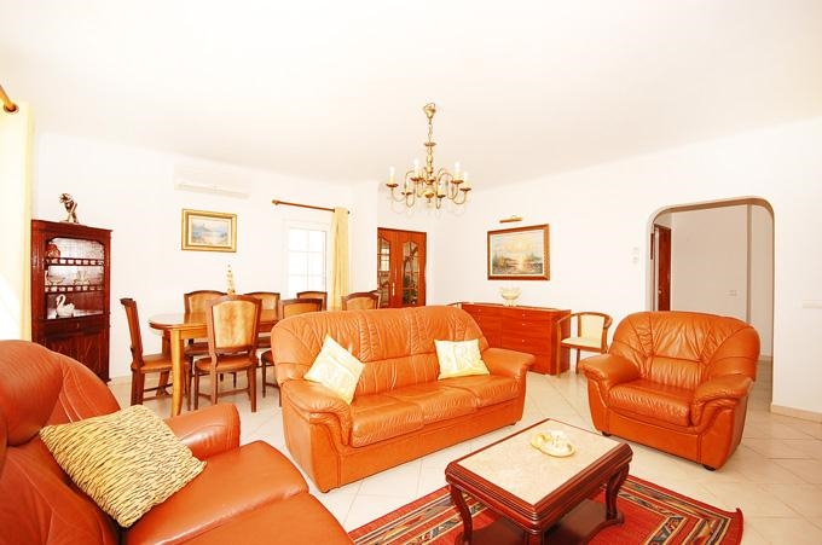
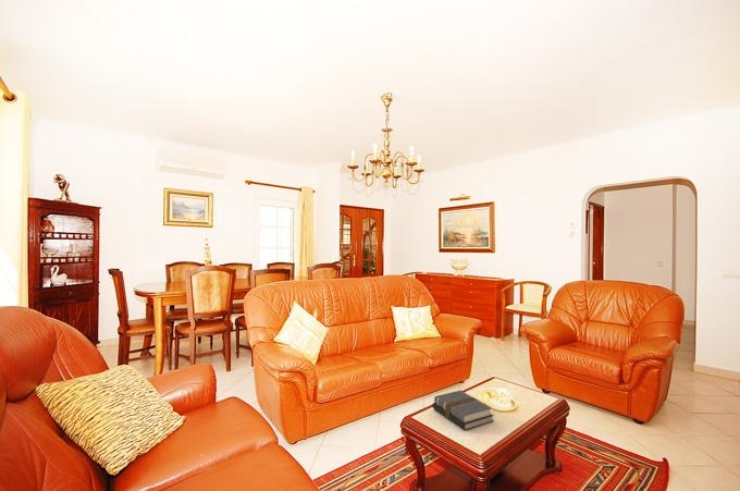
+ book [431,390,494,431]
